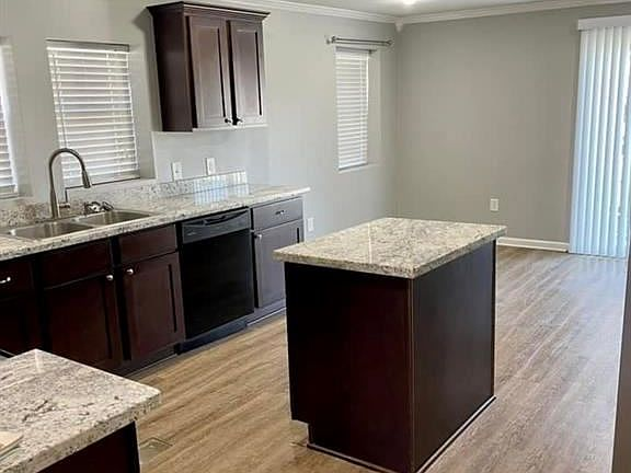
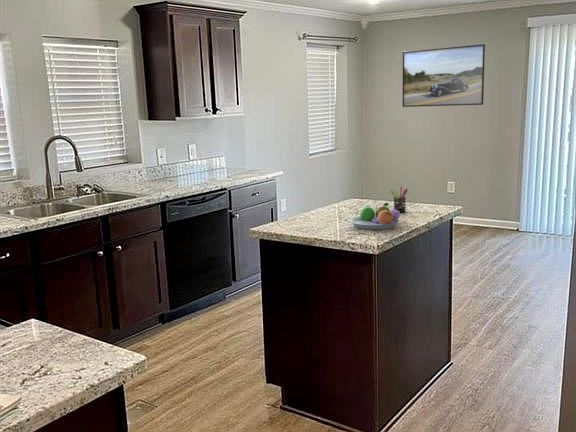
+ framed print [402,43,486,108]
+ pen holder [390,185,409,214]
+ fruit bowl [348,202,401,230]
